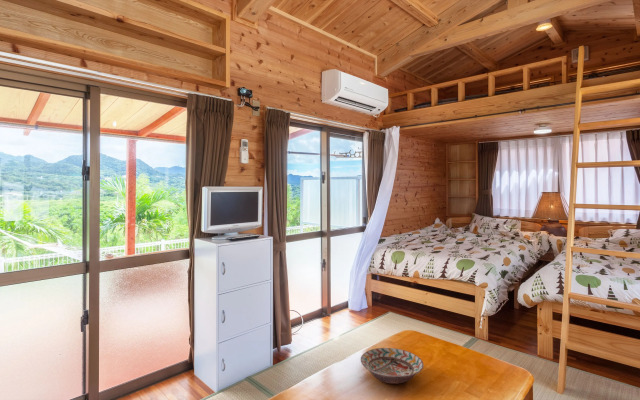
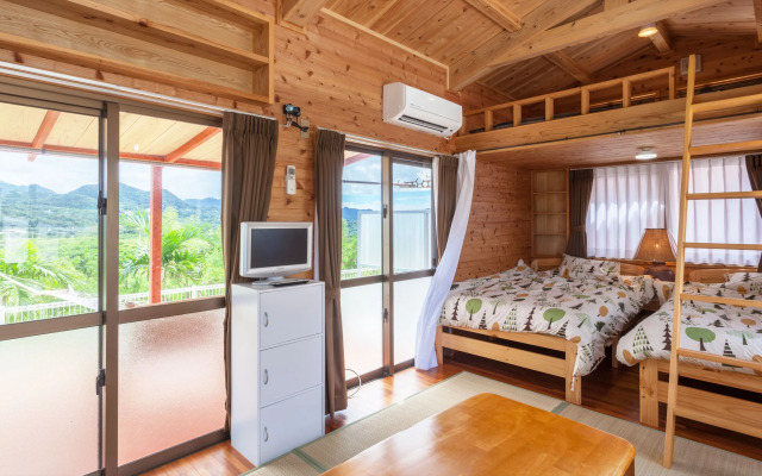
- decorative bowl [360,347,424,385]
